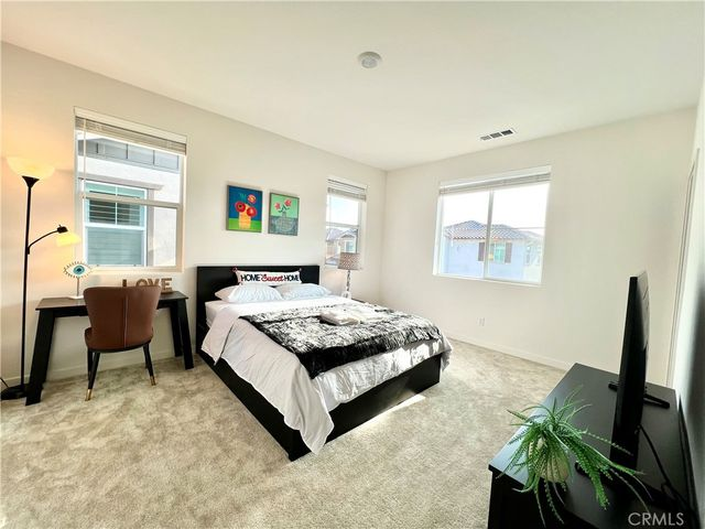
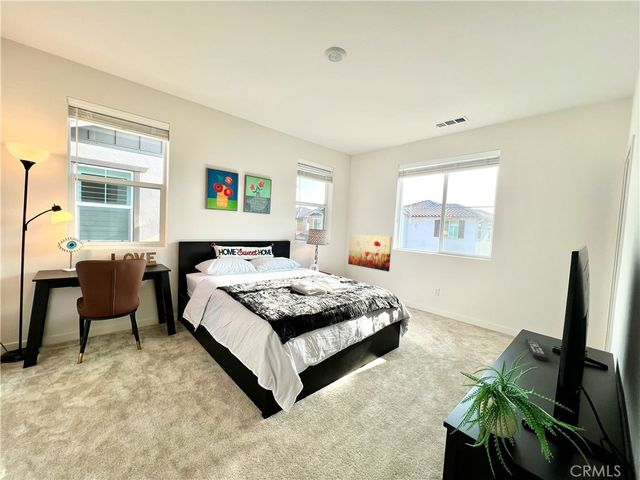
+ remote control [524,338,549,362]
+ wall art [347,233,393,273]
